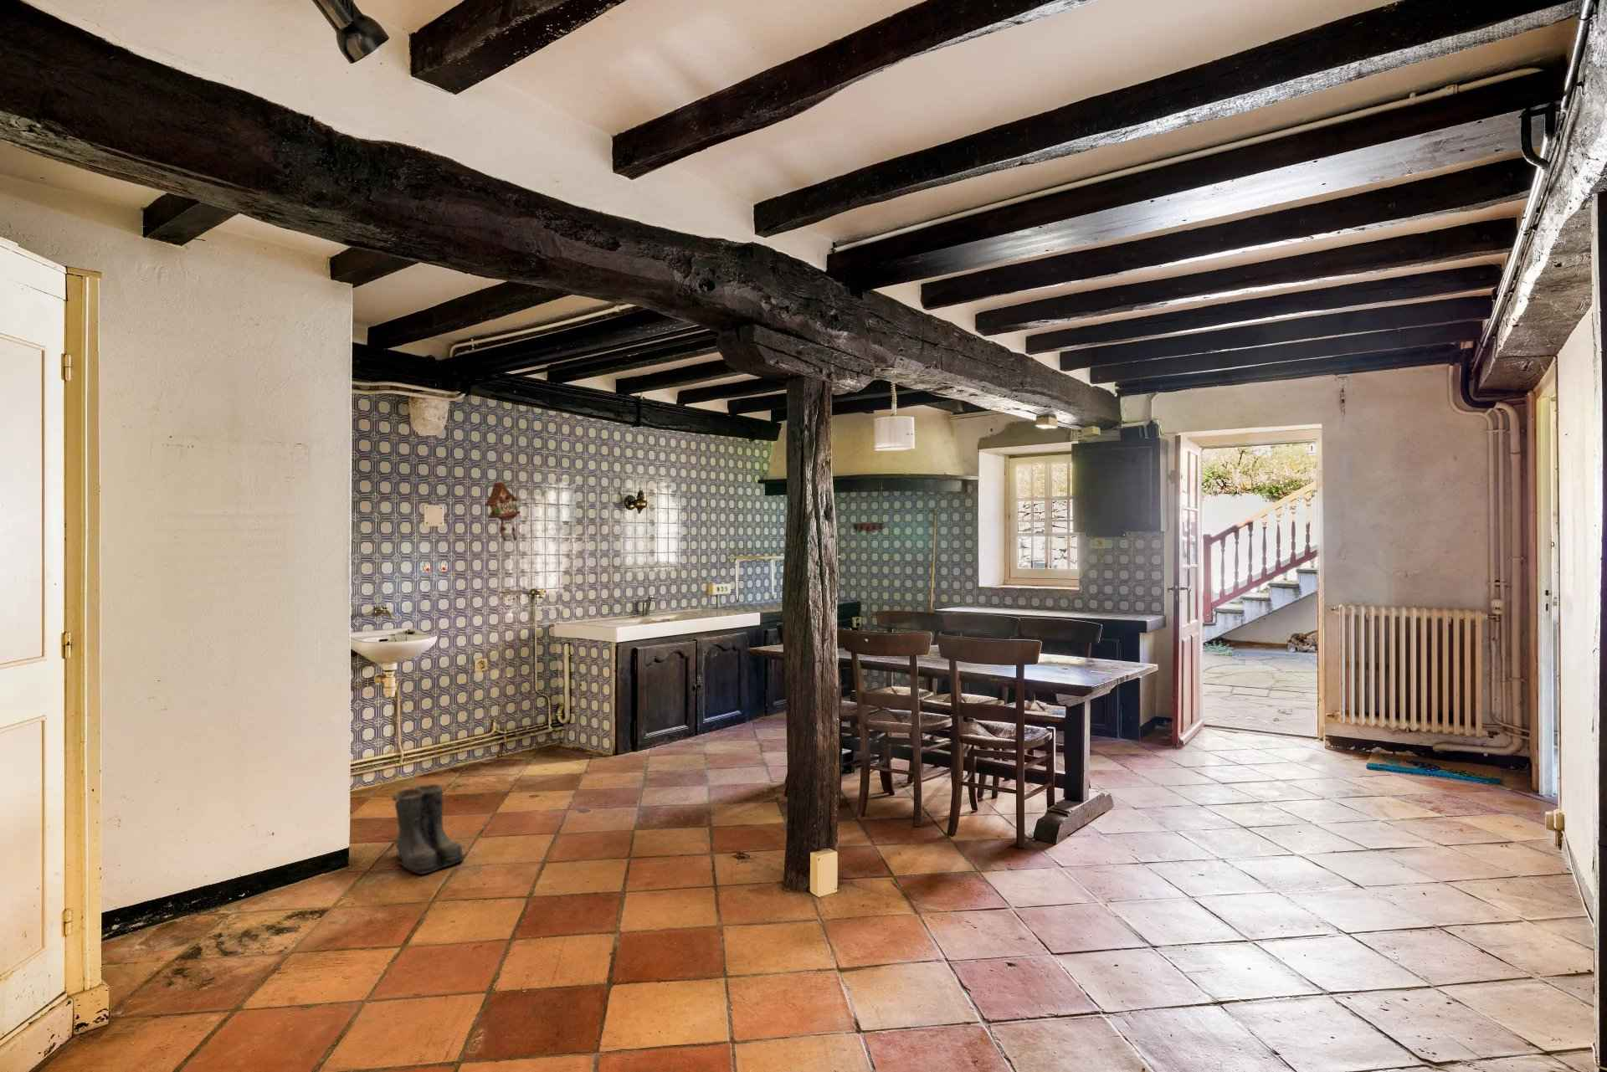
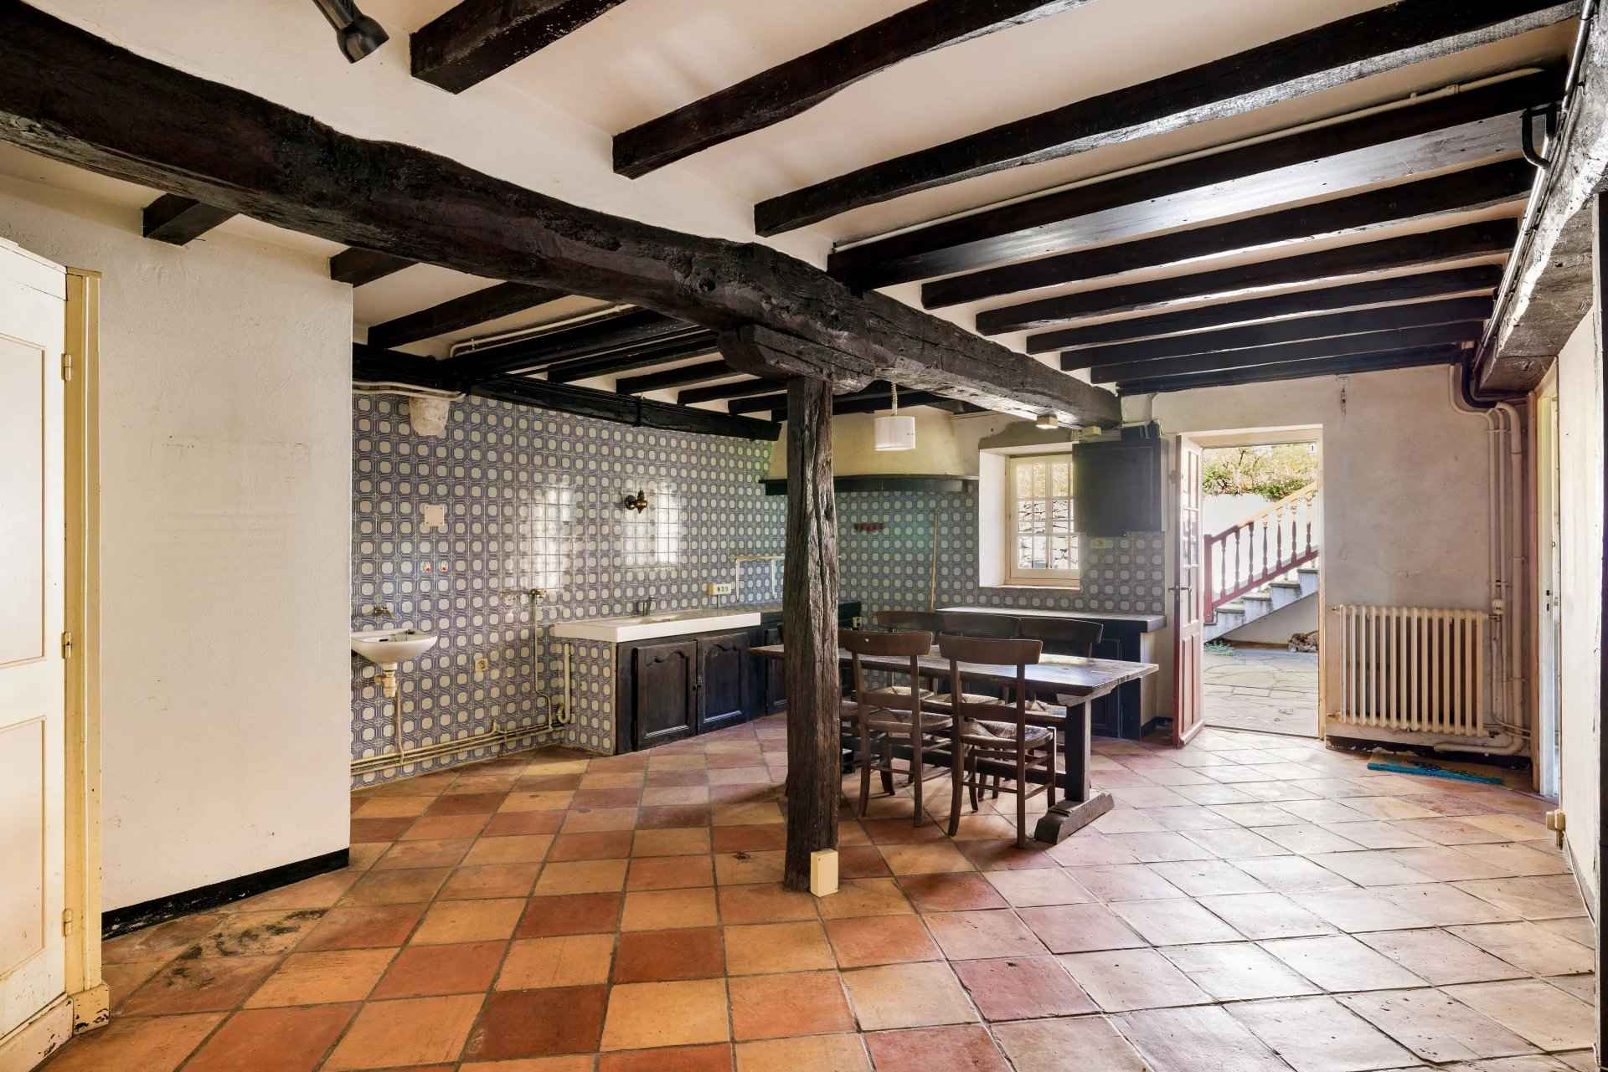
- boots [391,784,469,876]
- cuckoo clock [483,481,522,542]
